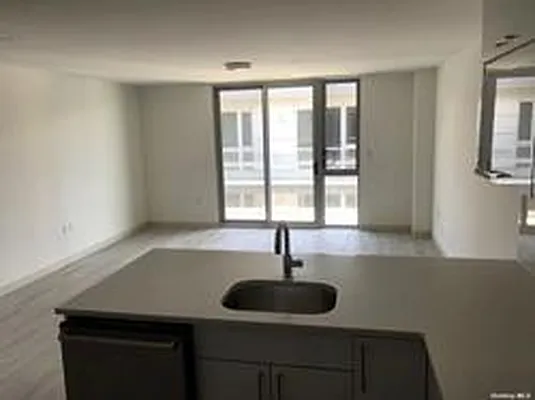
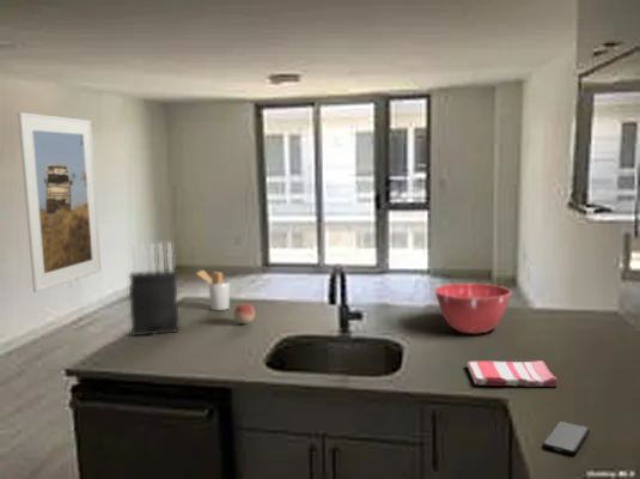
+ mixing bowl [433,283,513,335]
+ dish towel [465,359,559,388]
+ knife block [128,241,179,336]
+ utensil holder [195,269,231,311]
+ fruit [233,303,256,326]
+ smartphone [541,420,591,455]
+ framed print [17,111,103,293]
